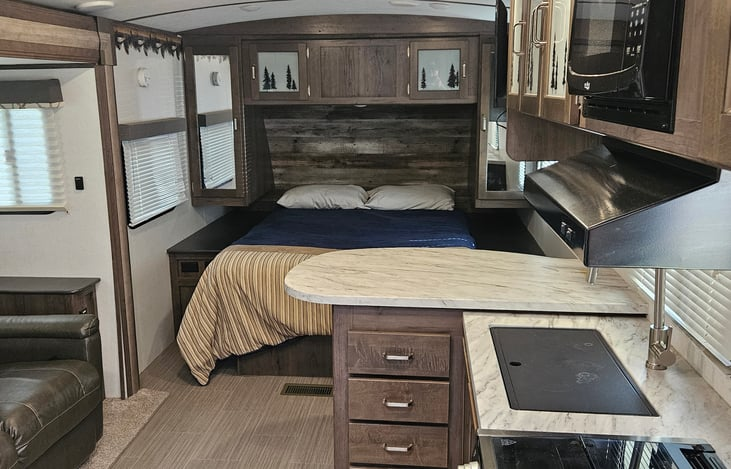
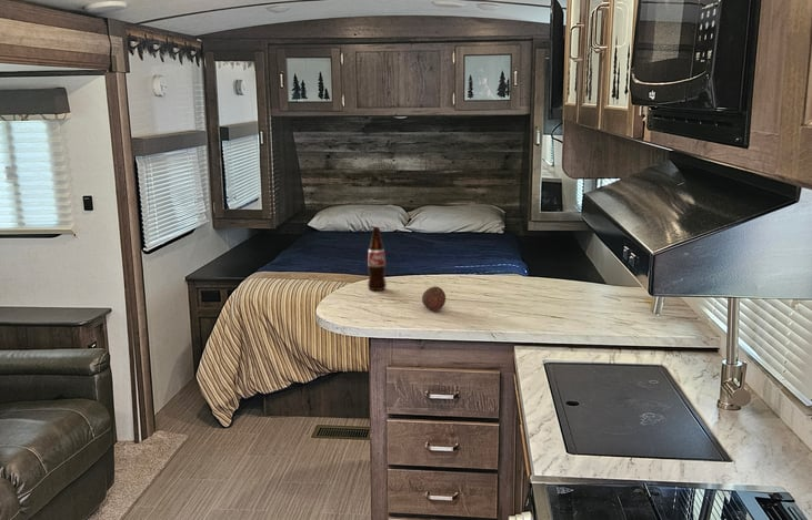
+ bottle [367,226,388,292]
+ fruit [421,285,447,313]
